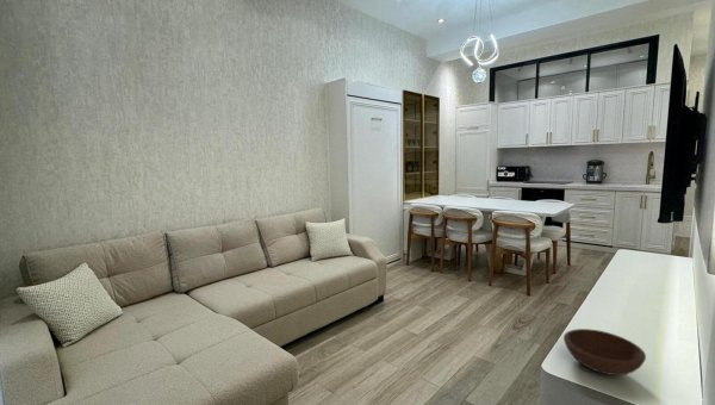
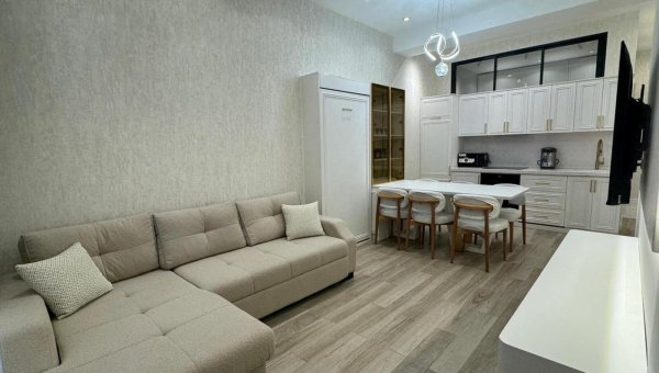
- bowl [562,328,647,376]
